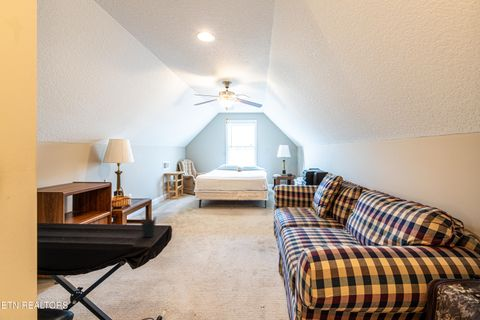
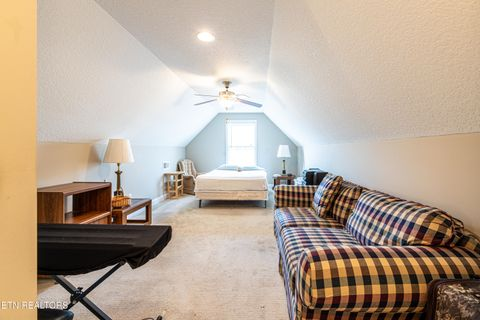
- pen holder [140,213,158,238]
